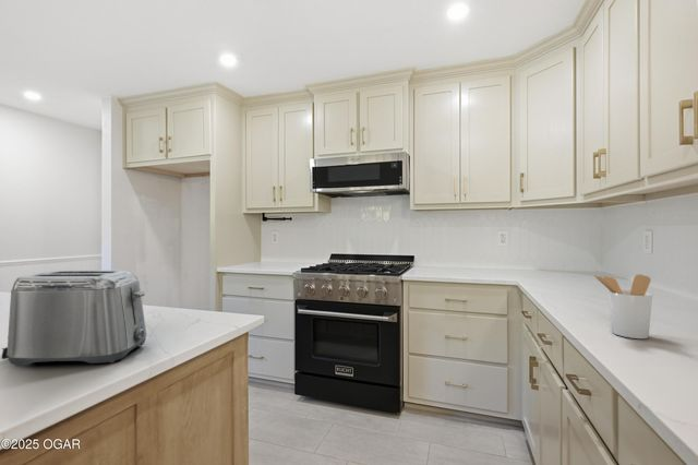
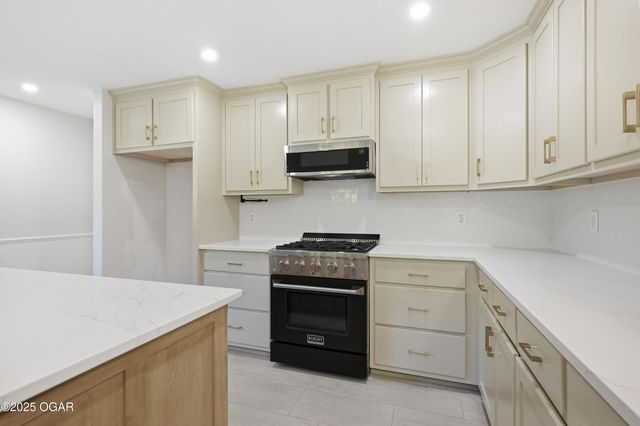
- toaster [0,270,147,367]
- utensil holder [592,273,653,339]
